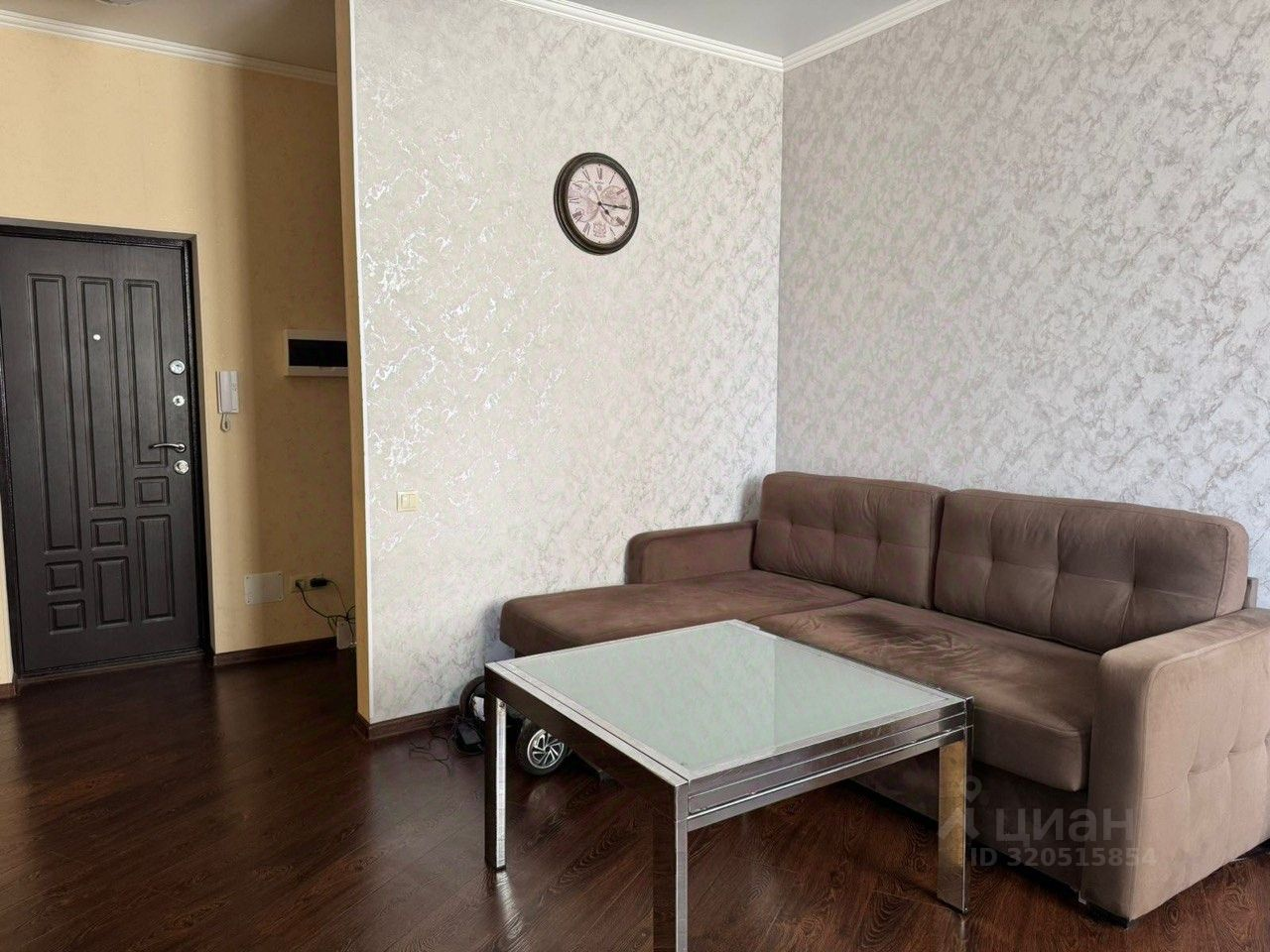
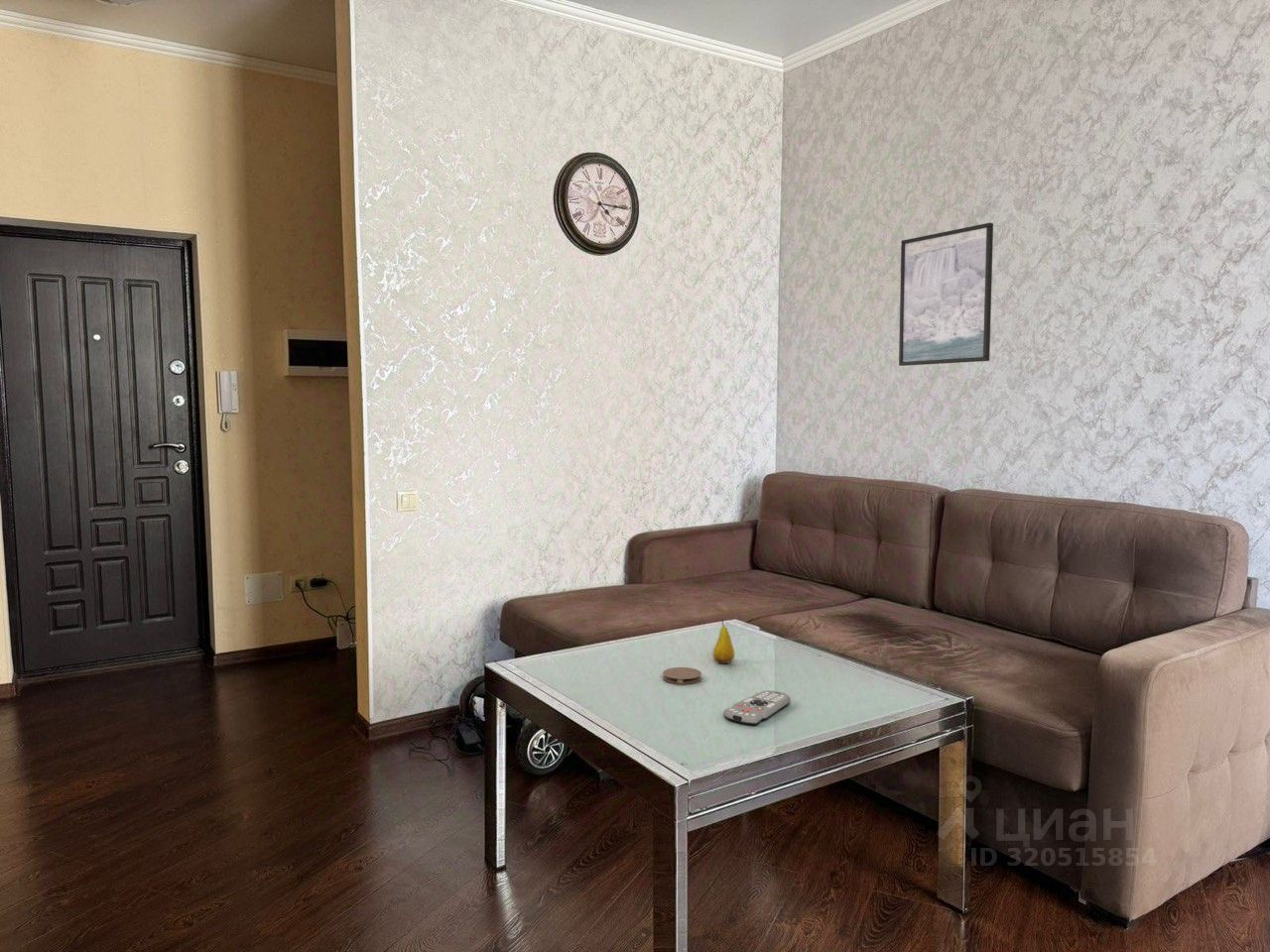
+ coaster [662,666,702,685]
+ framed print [898,222,994,367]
+ fruit [711,619,735,664]
+ remote control [722,689,792,726]
